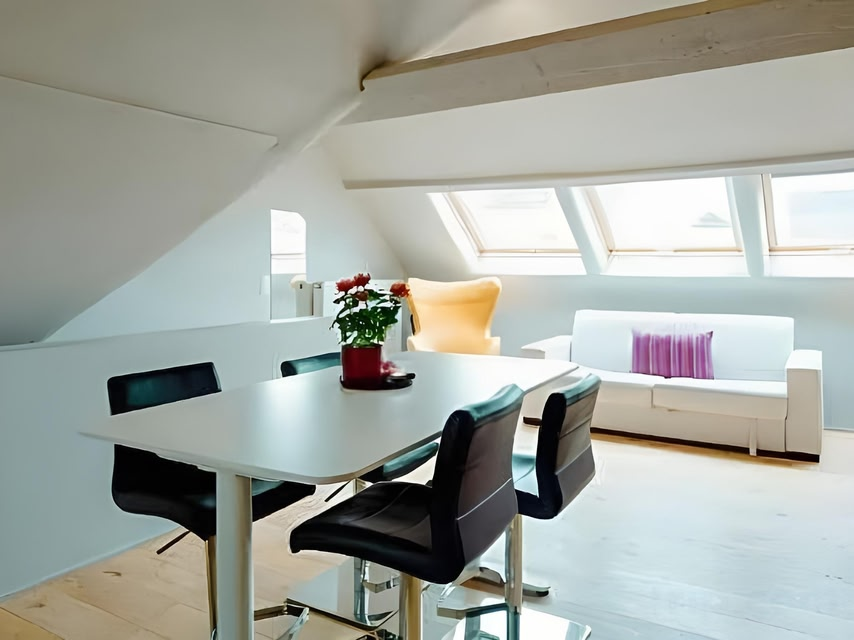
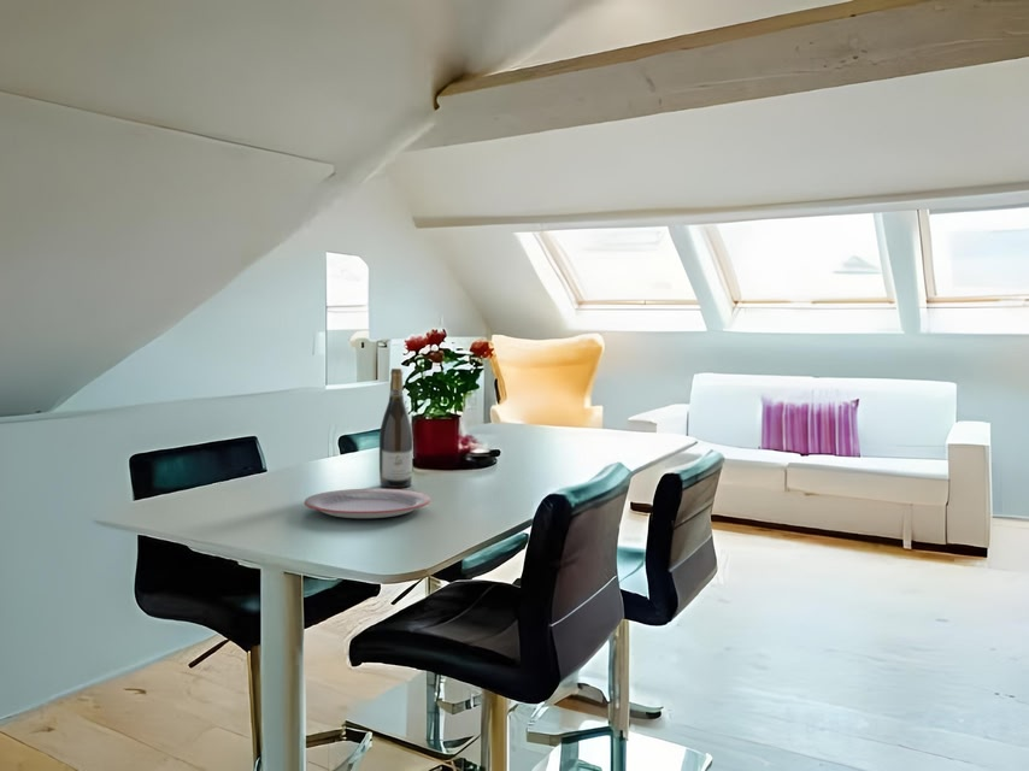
+ plate [302,488,431,519]
+ wine bottle [378,367,414,489]
